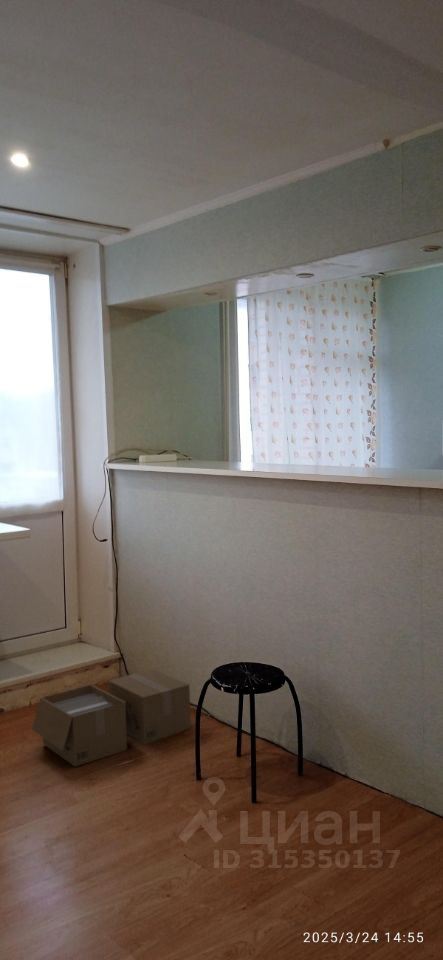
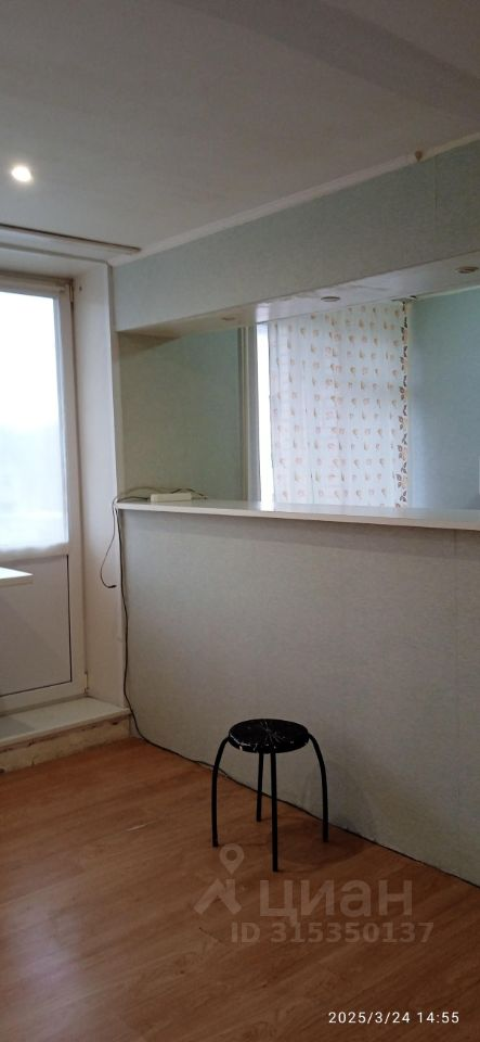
- cardboard box [31,668,192,767]
